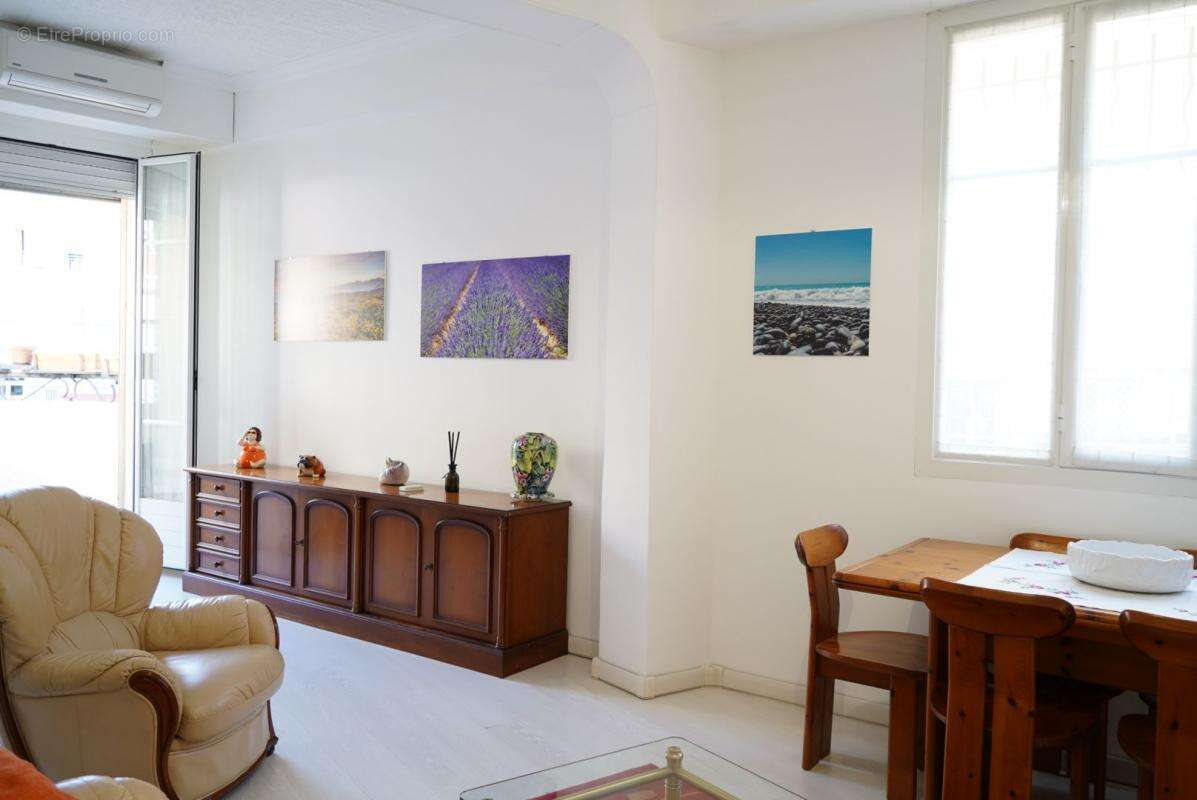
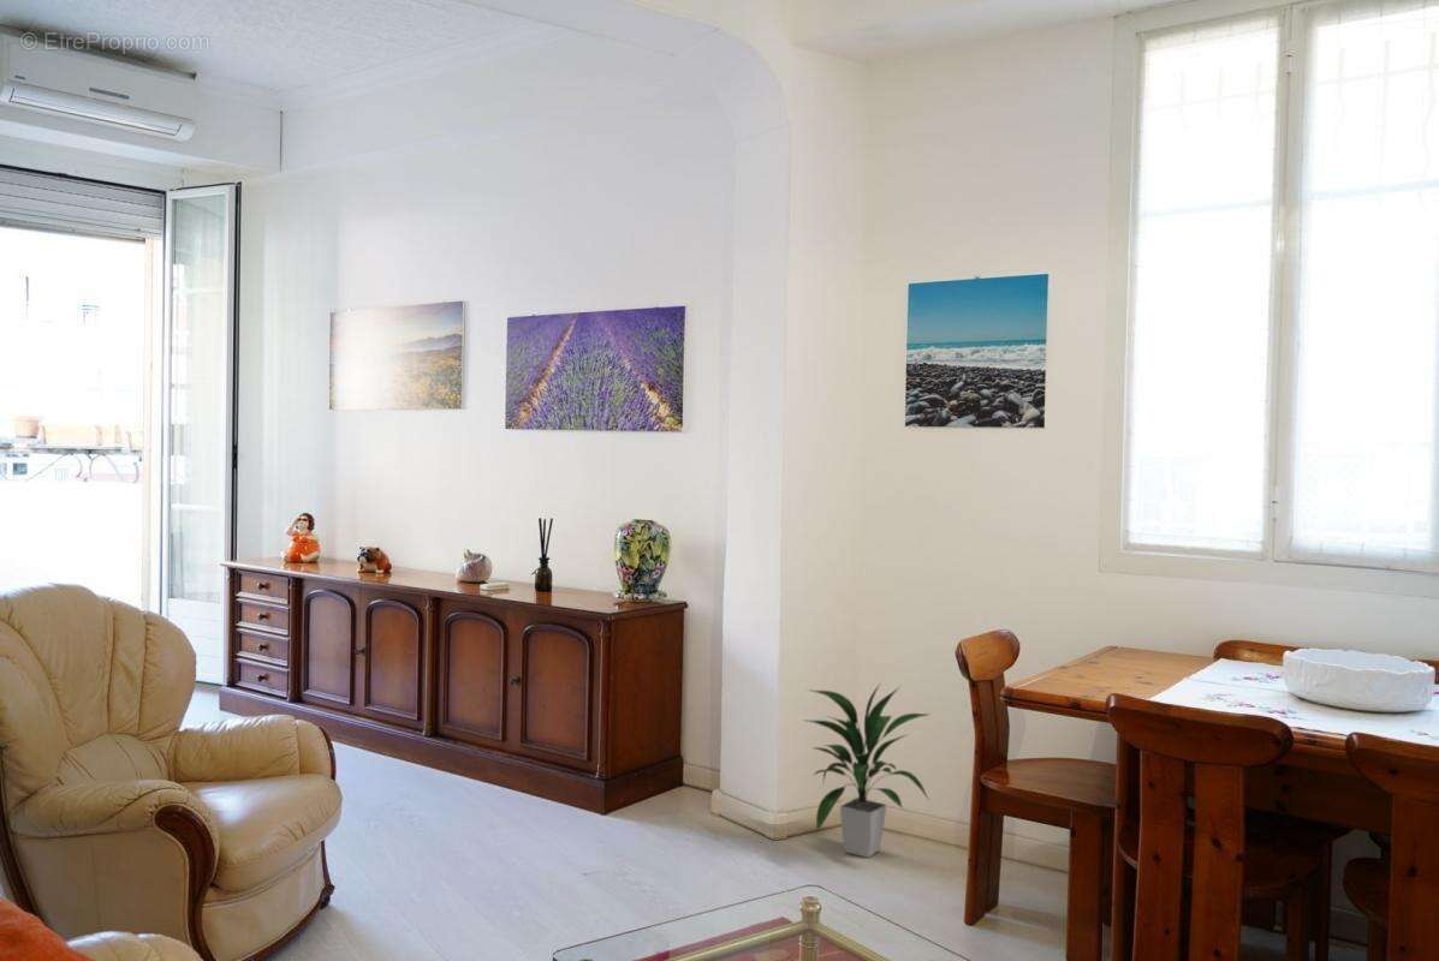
+ indoor plant [802,682,933,859]
